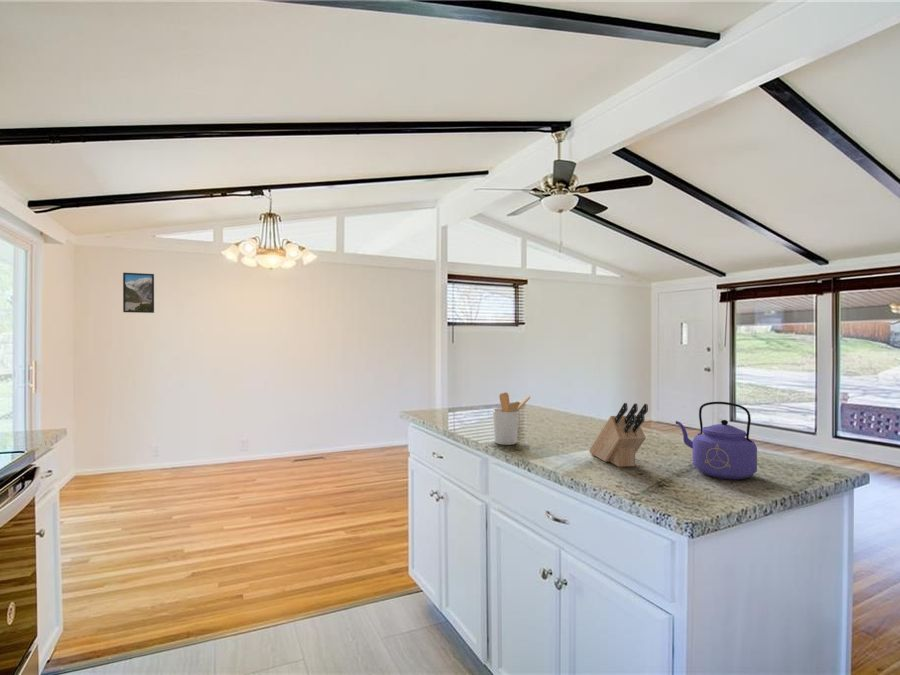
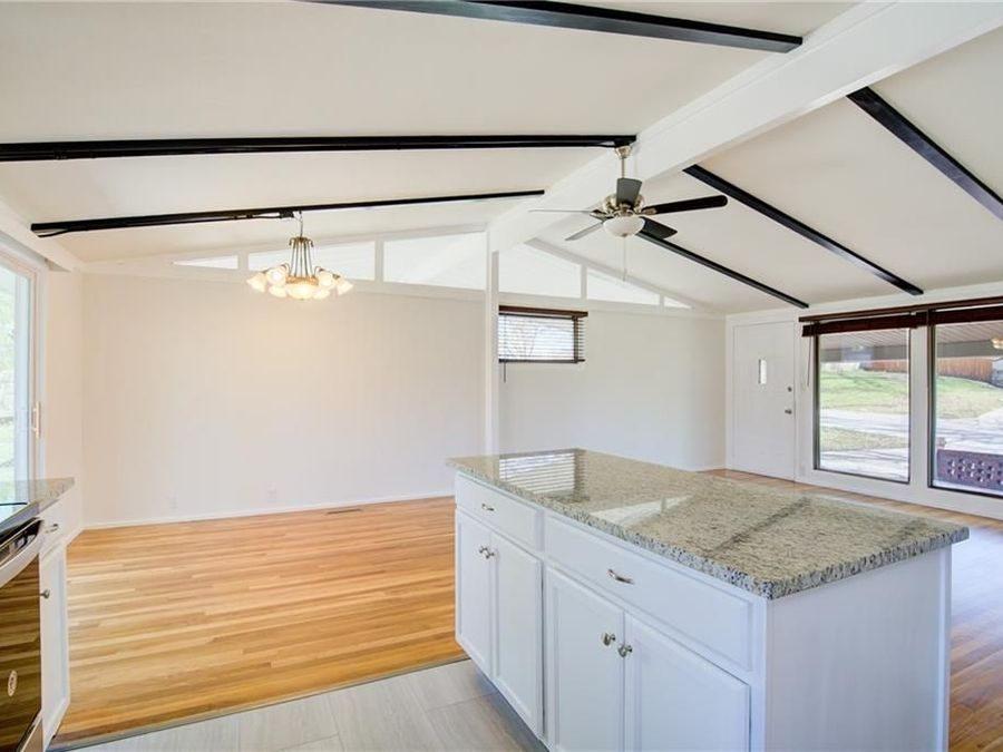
- knife block [589,402,649,468]
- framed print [122,272,155,314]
- utensil holder [492,391,531,446]
- kettle [675,401,758,481]
